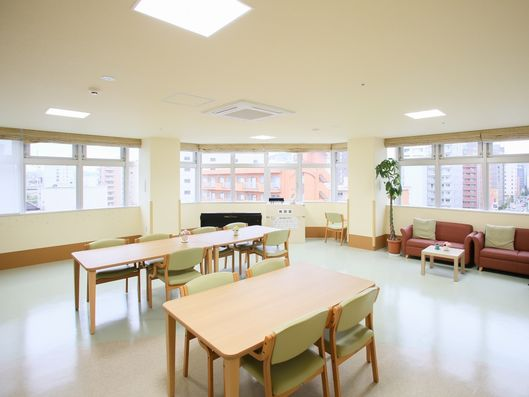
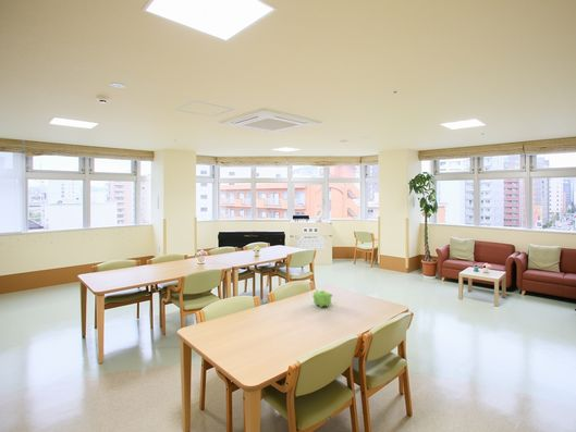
+ teapot [311,288,334,308]
